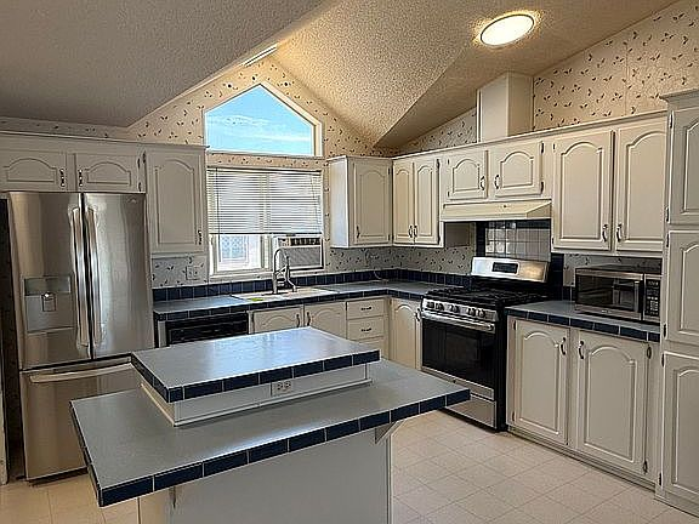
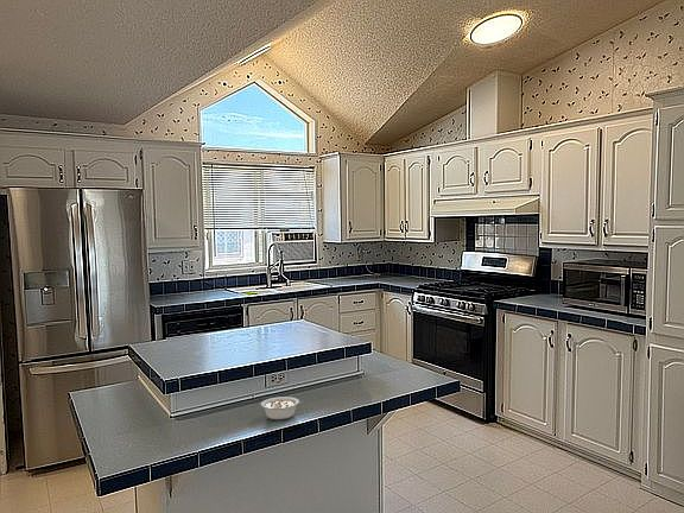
+ legume [260,395,304,420]
